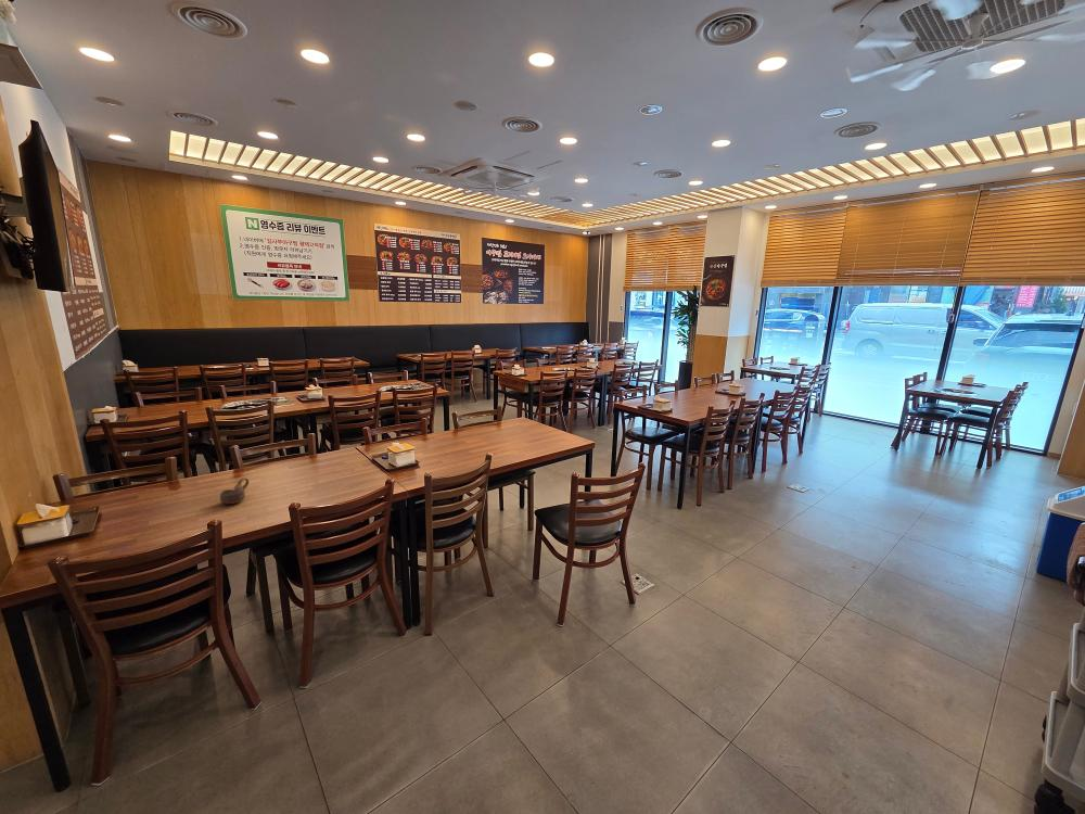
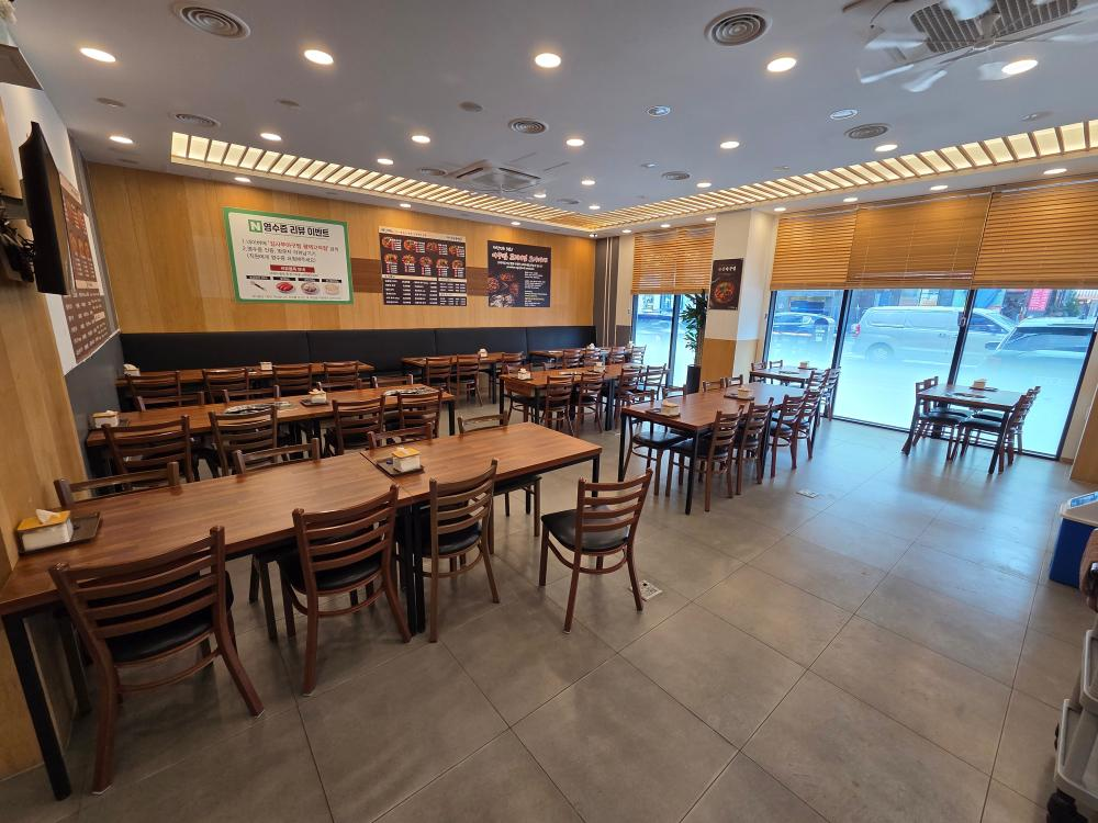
- cup [219,476,250,505]
